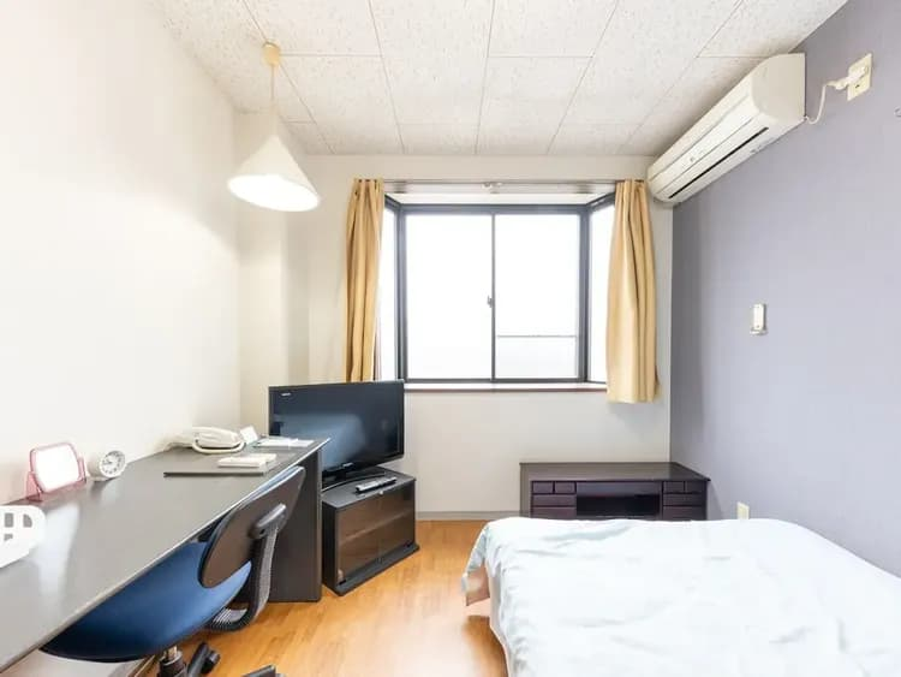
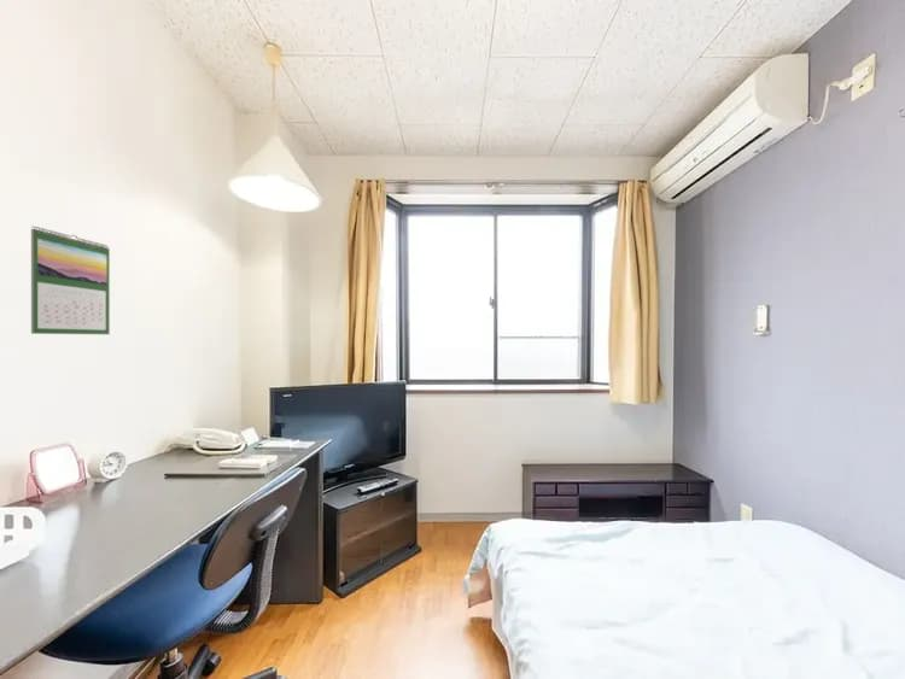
+ calendar [30,226,111,335]
